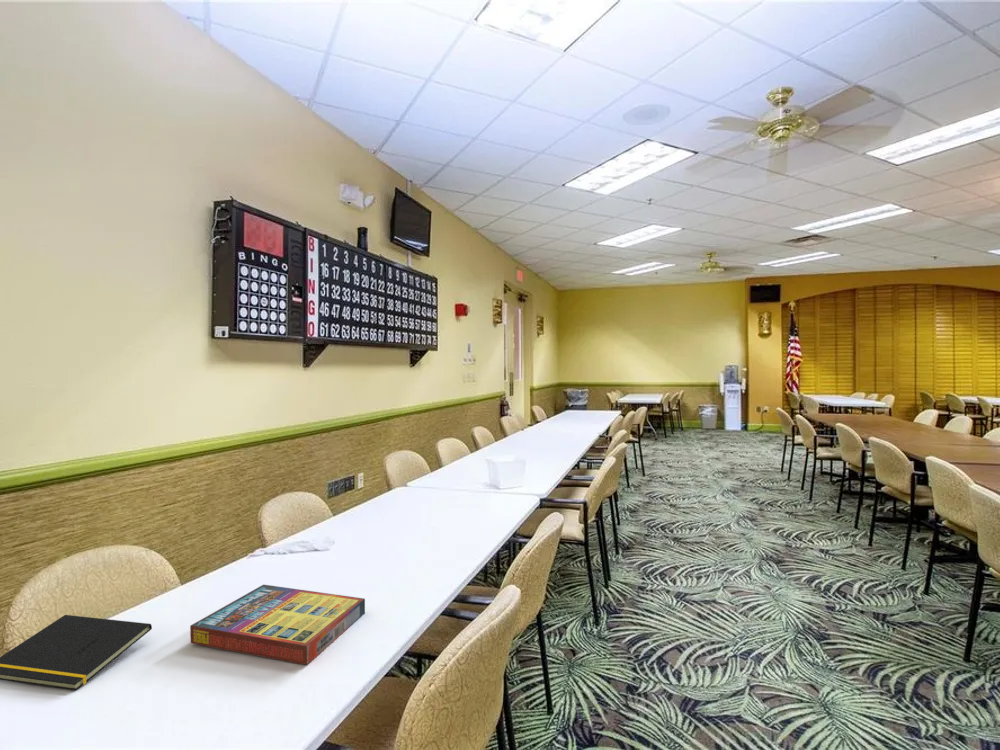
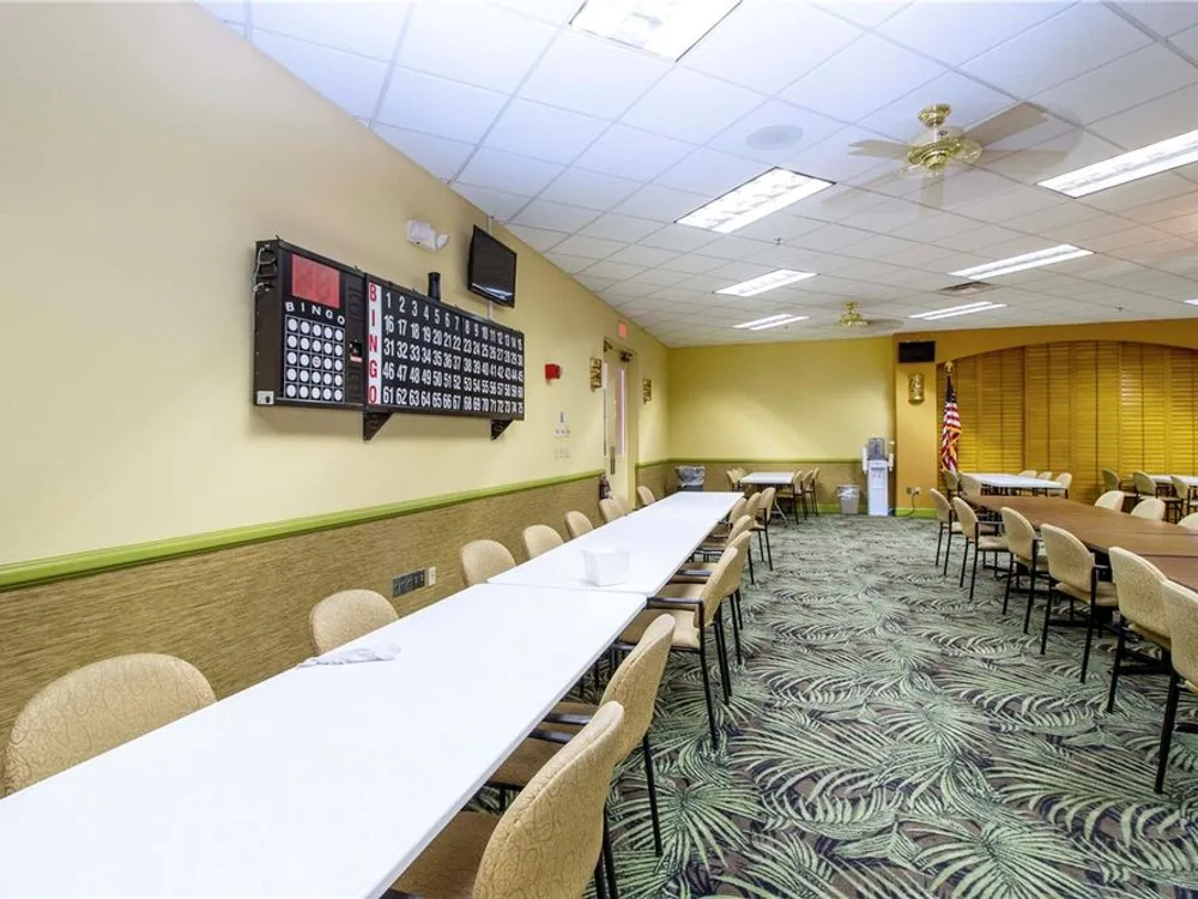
- notepad [0,614,153,691]
- game compilation box [189,584,366,666]
